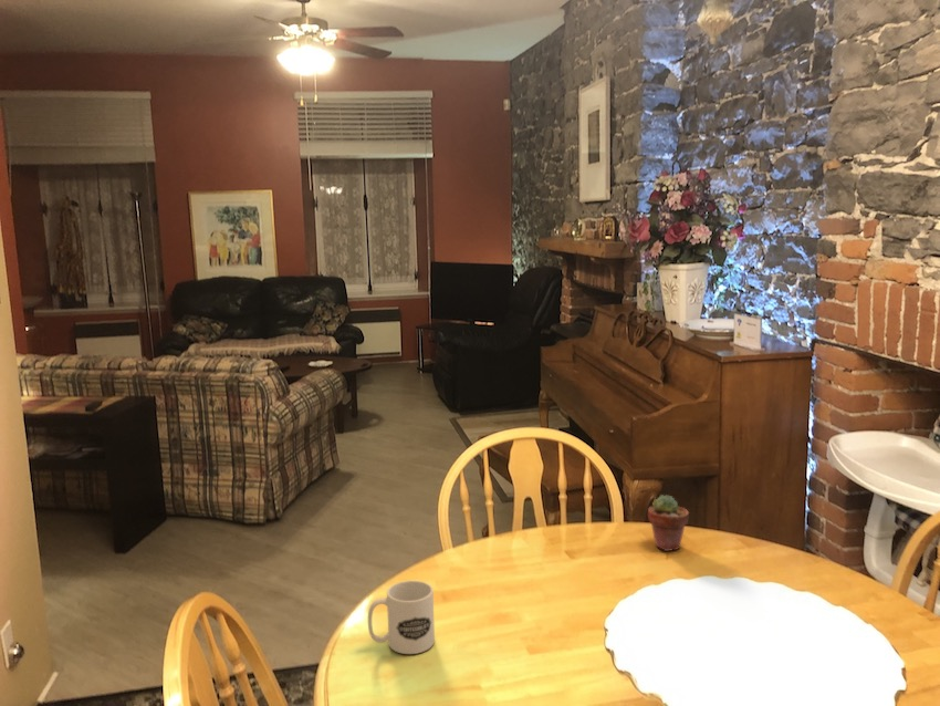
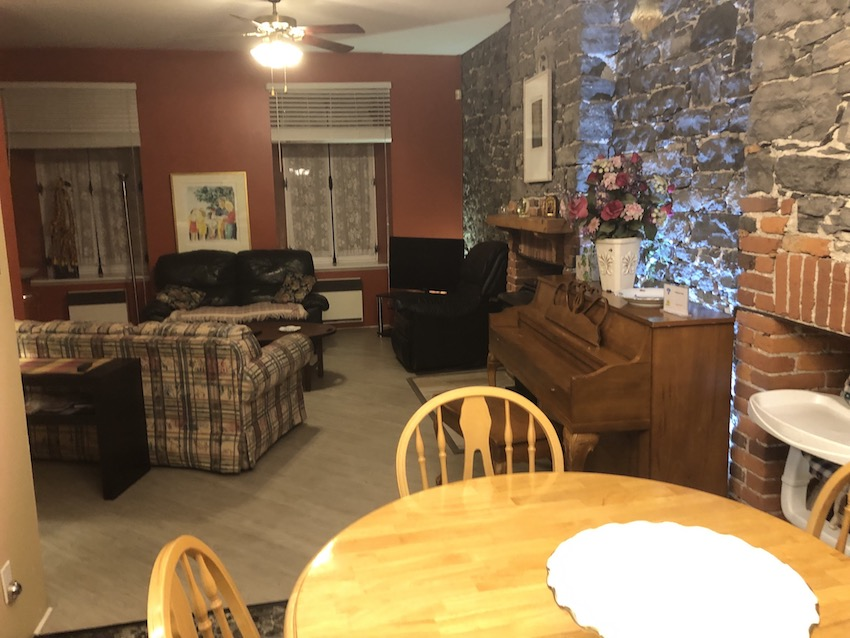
- mug [367,580,436,655]
- potted succulent [647,494,690,552]
